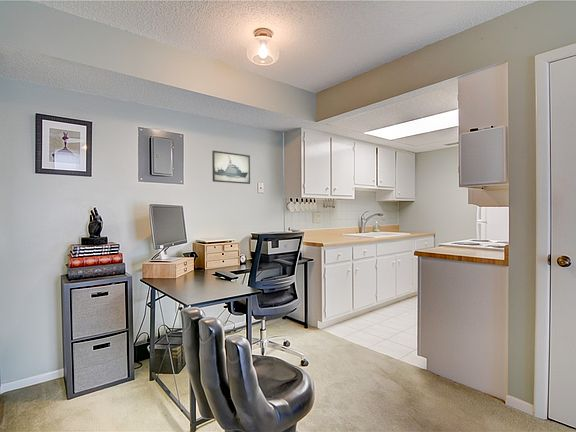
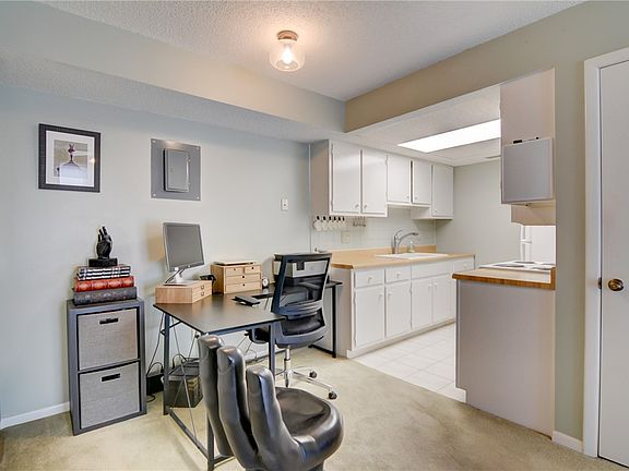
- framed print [211,150,251,185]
